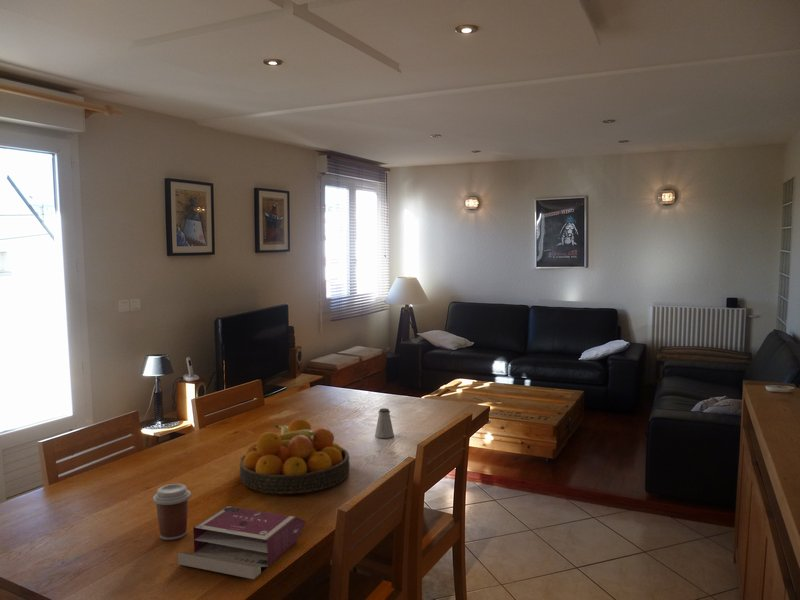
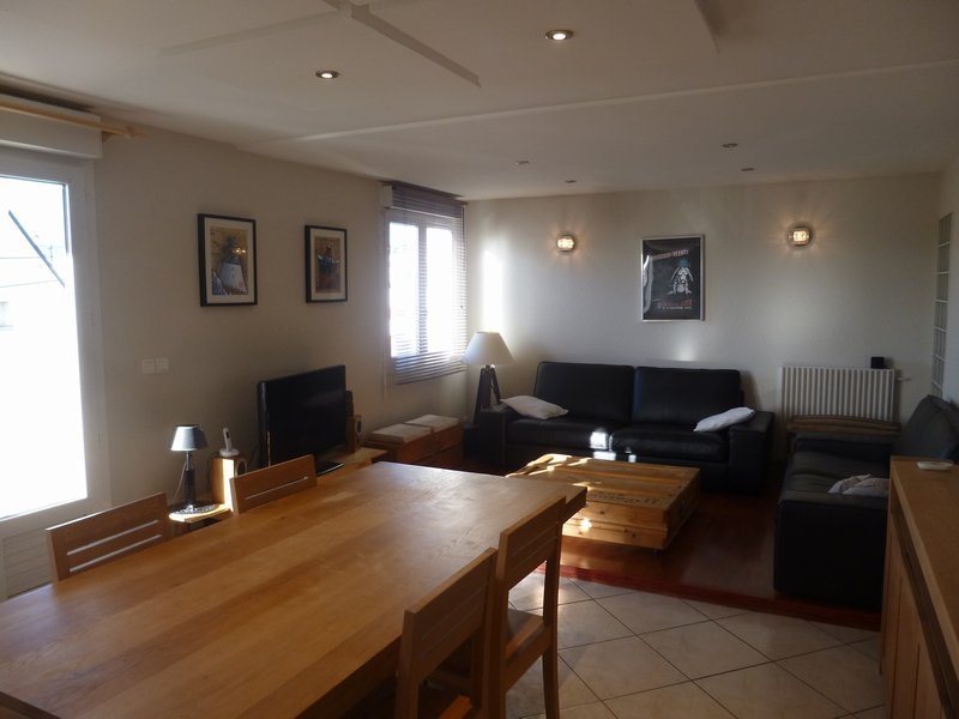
- fruit bowl [239,418,351,495]
- coffee cup [152,483,192,541]
- saltshaker [374,407,395,439]
- book [177,505,307,580]
